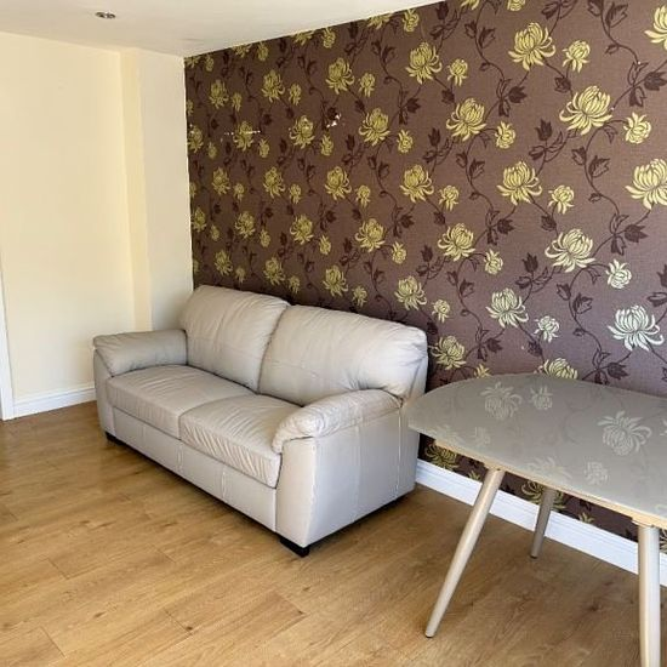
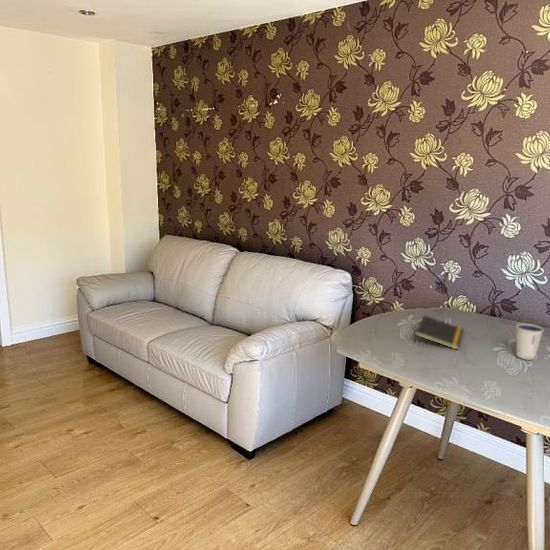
+ notepad [413,314,465,351]
+ dixie cup [515,323,545,361]
